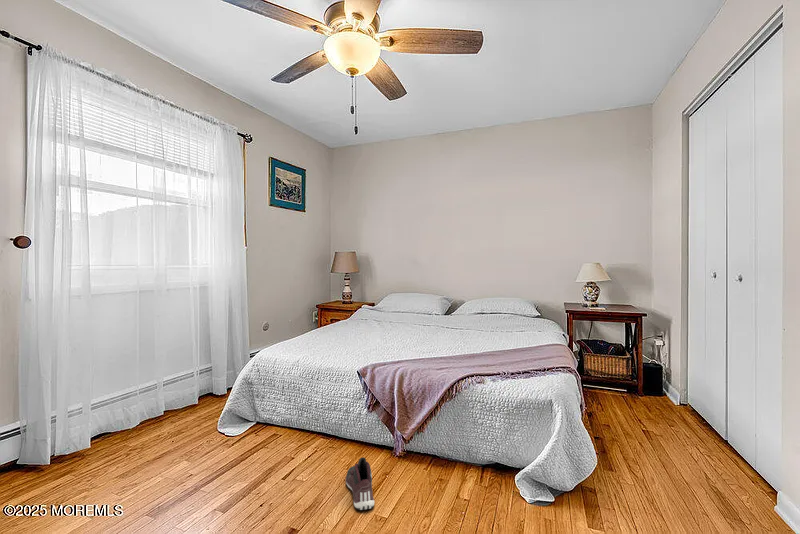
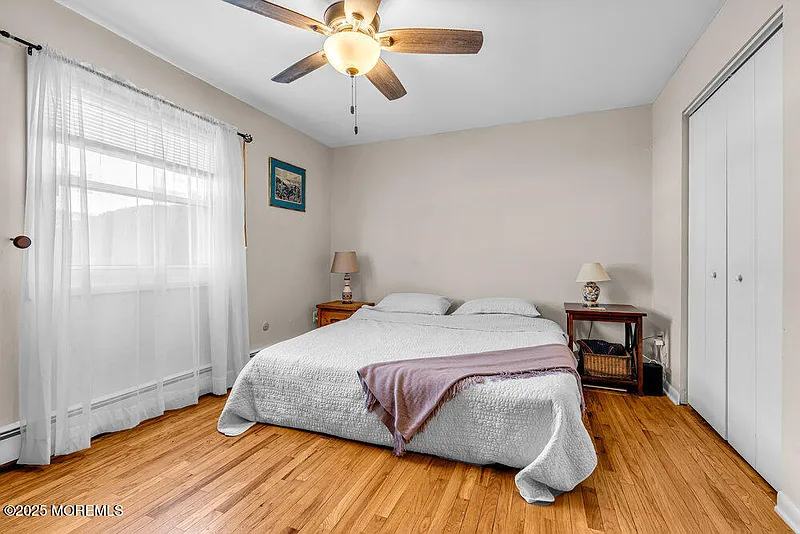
- sneaker [345,456,375,511]
